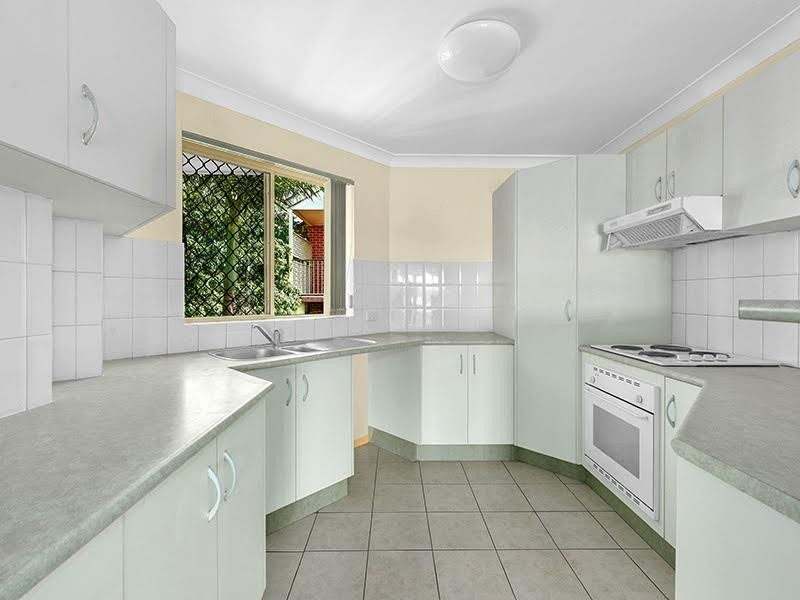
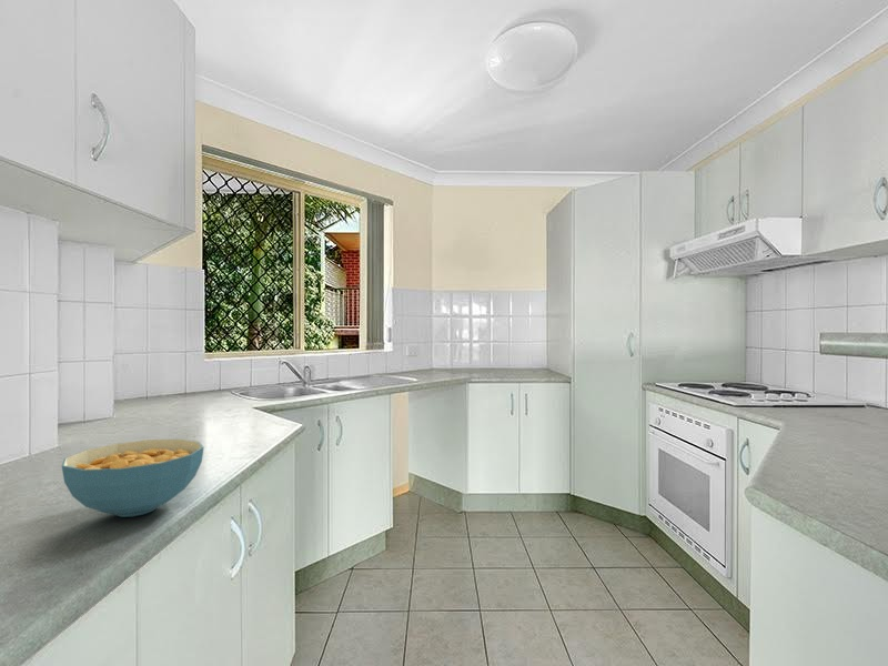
+ cereal bowl [61,438,205,518]
